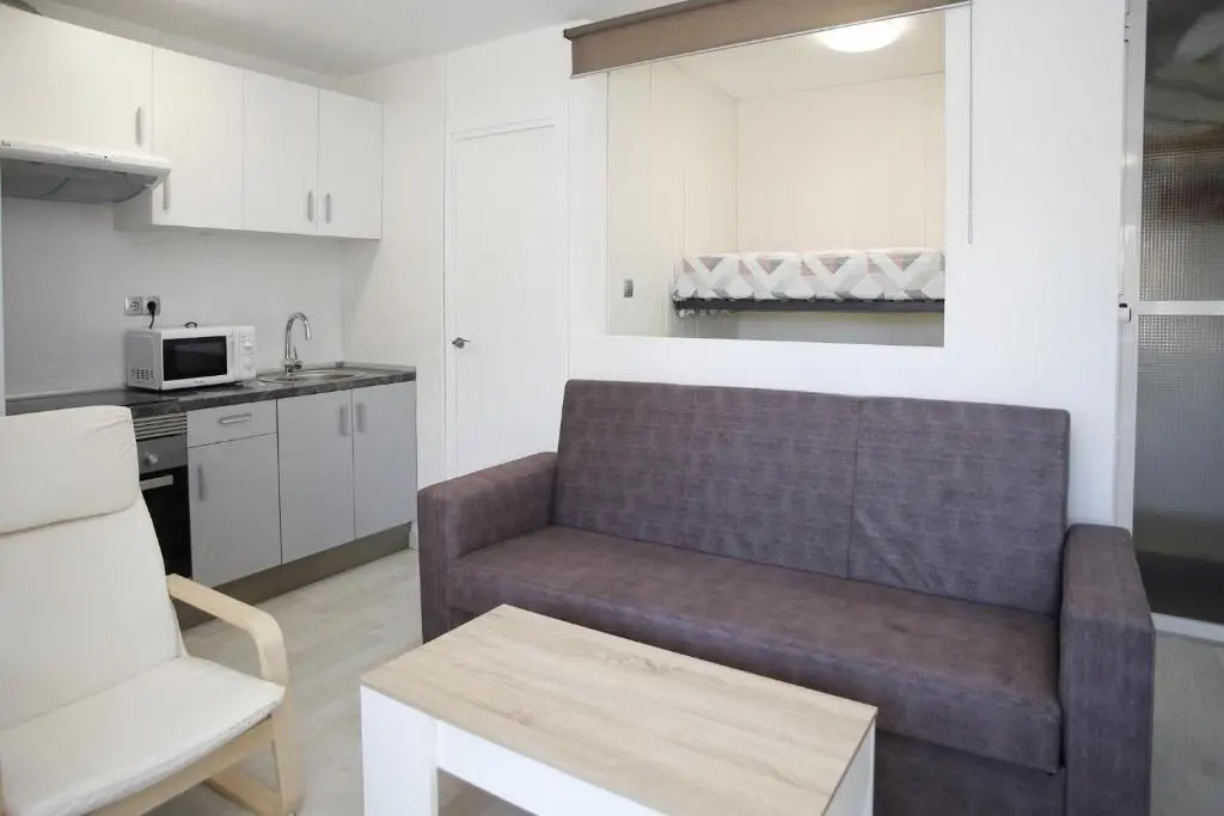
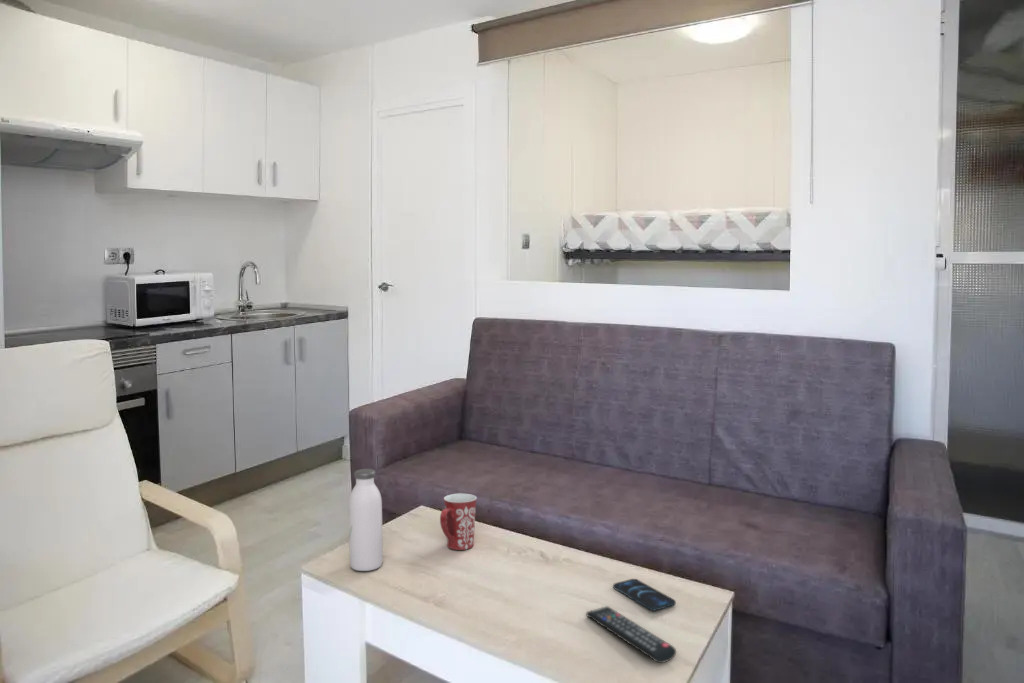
+ remote control [585,605,677,664]
+ mug [439,493,478,551]
+ water bottle [348,468,384,572]
+ smartphone [612,578,677,612]
